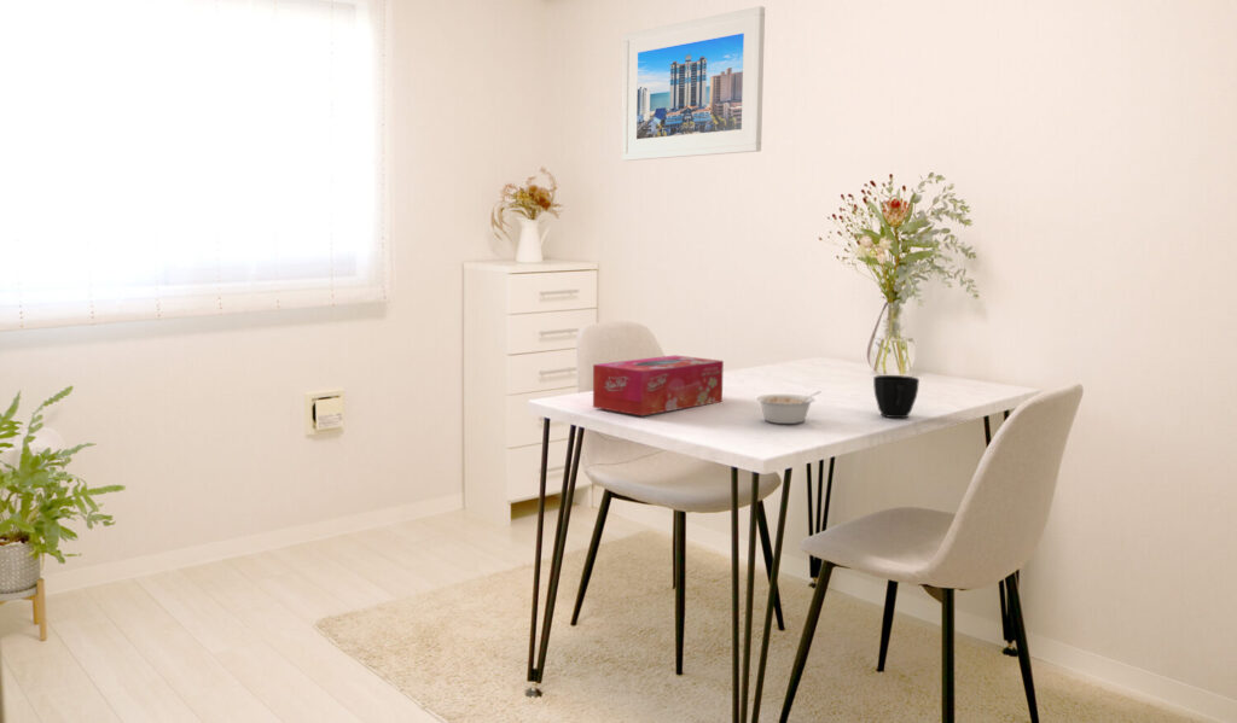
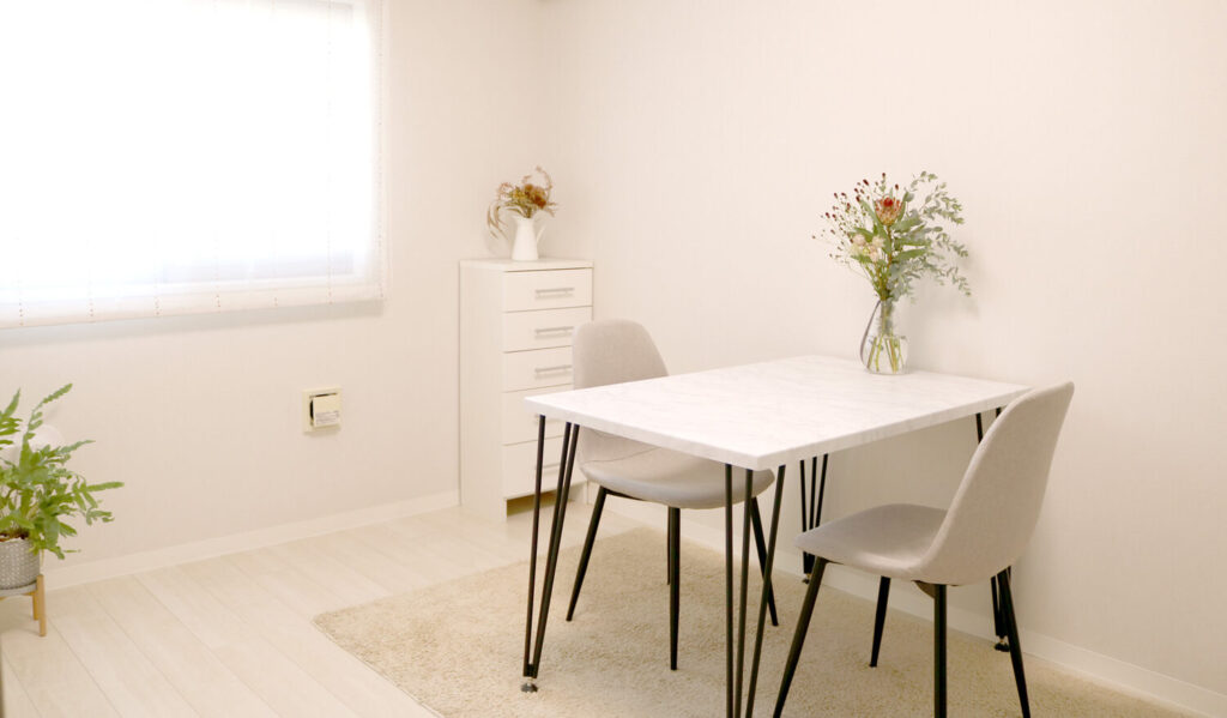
- legume [756,390,823,425]
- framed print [621,5,766,162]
- tissue box [592,354,725,416]
- cup [872,374,921,419]
